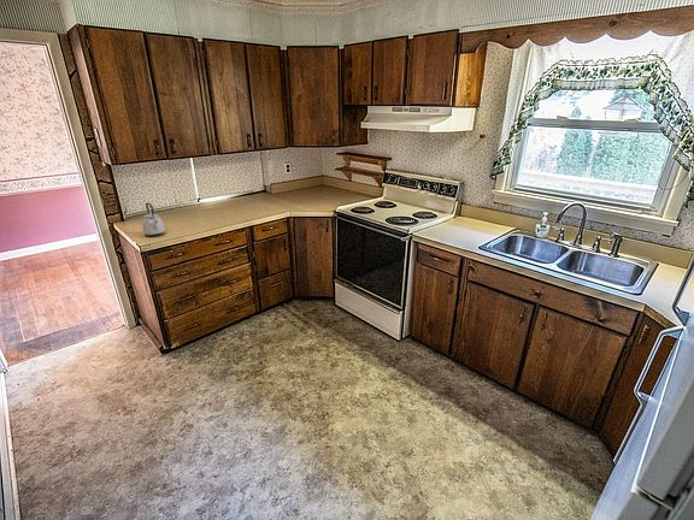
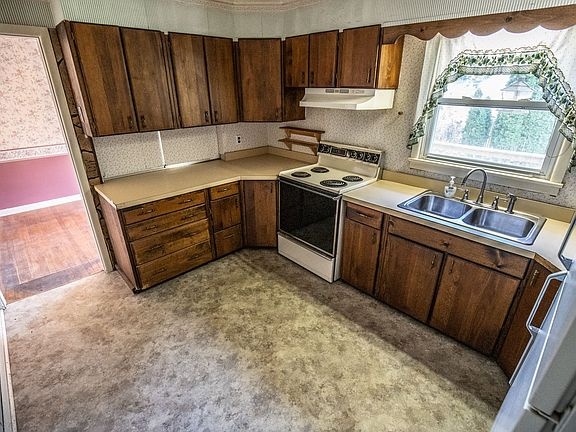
- kettle [142,202,166,237]
